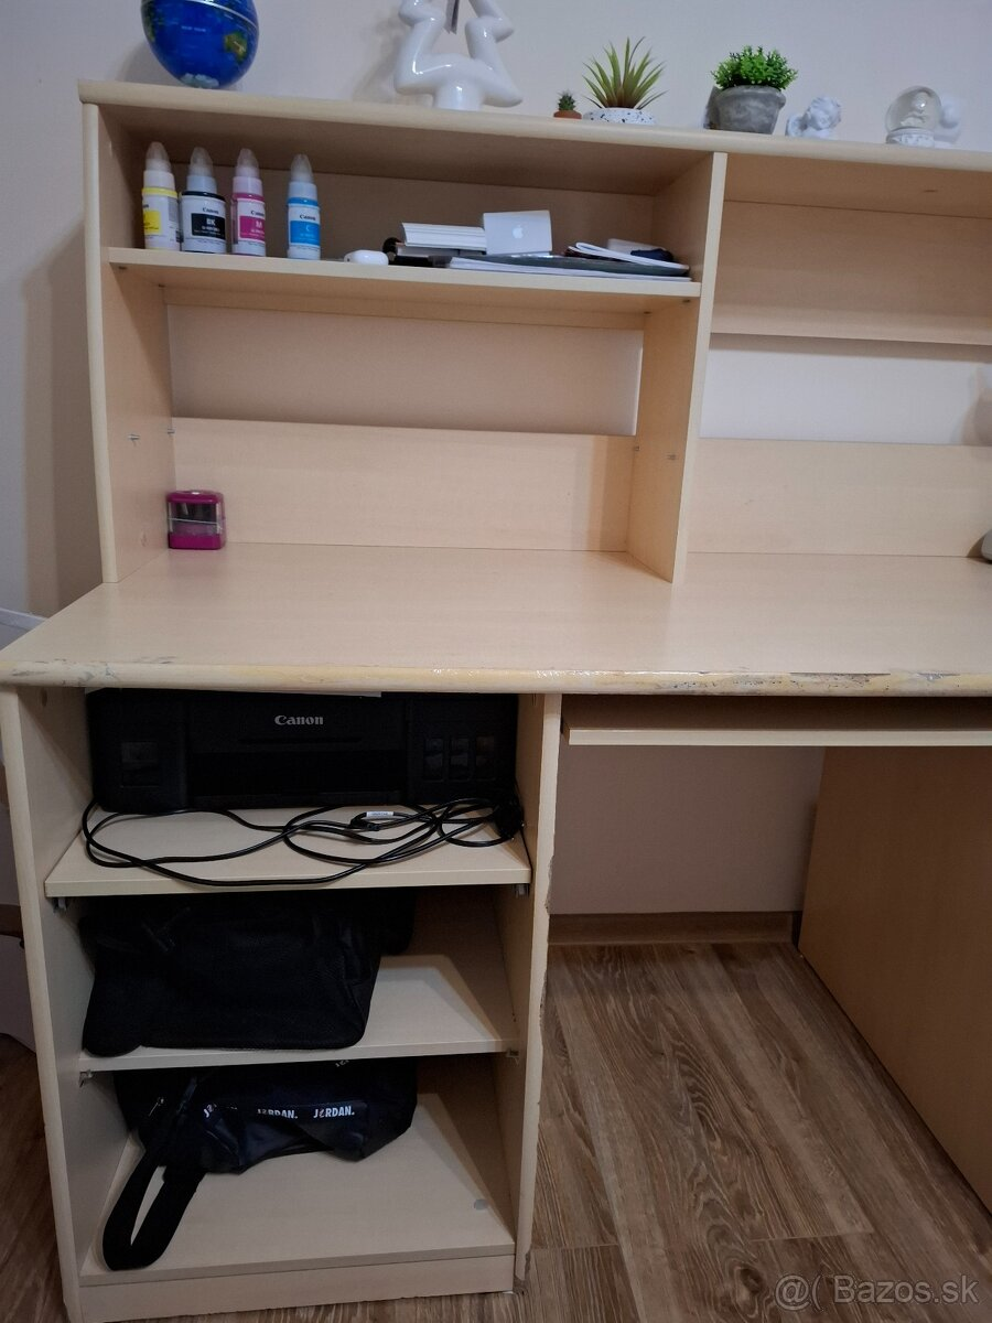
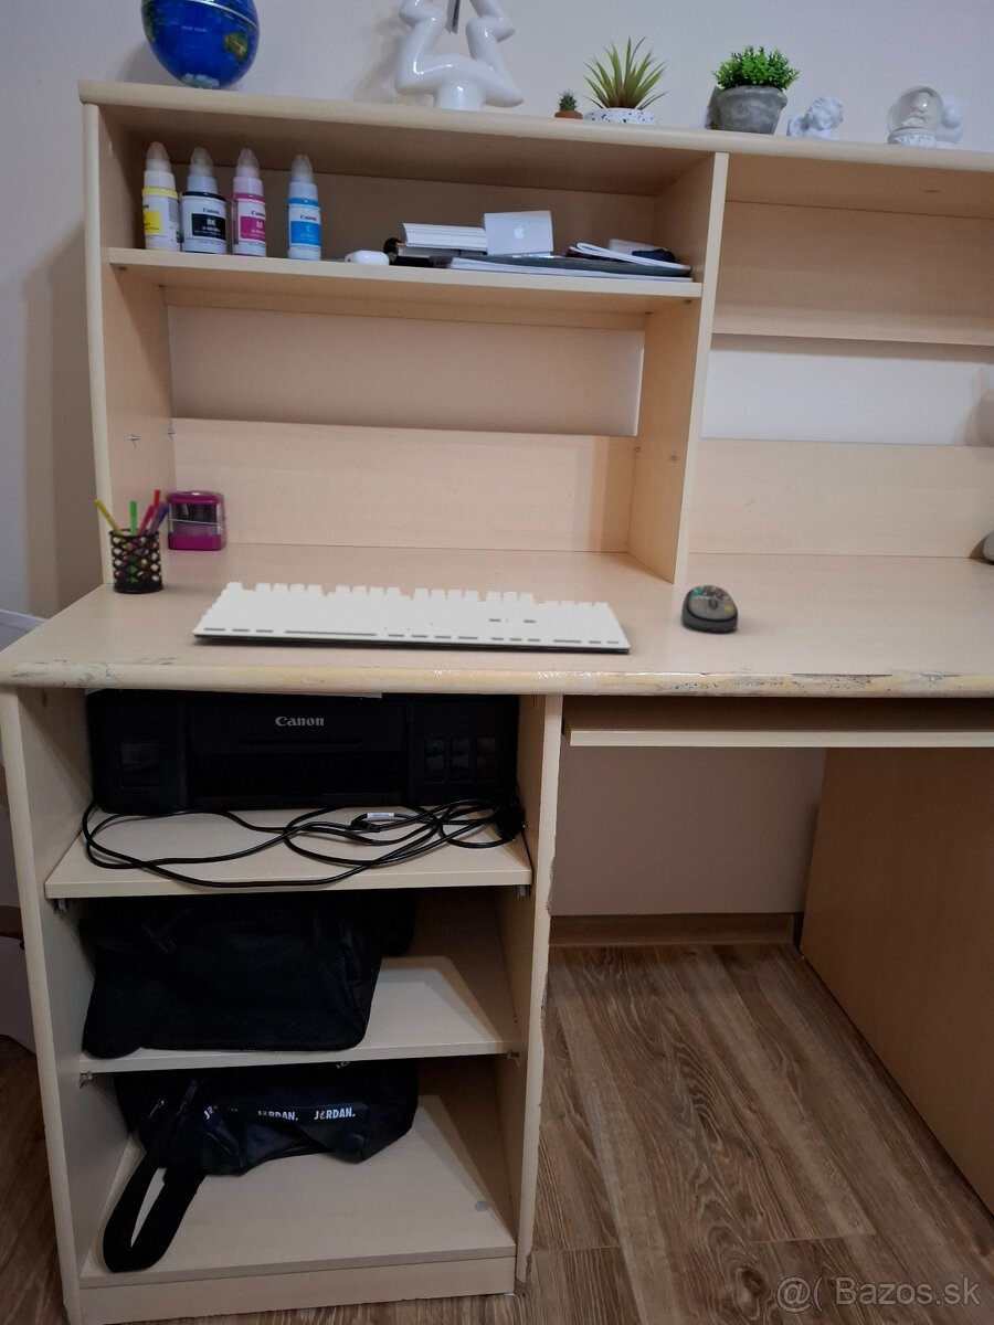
+ computer mouse [680,584,739,633]
+ pen holder [93,488,171,594]
+ keyboard [191,581,631,654]
